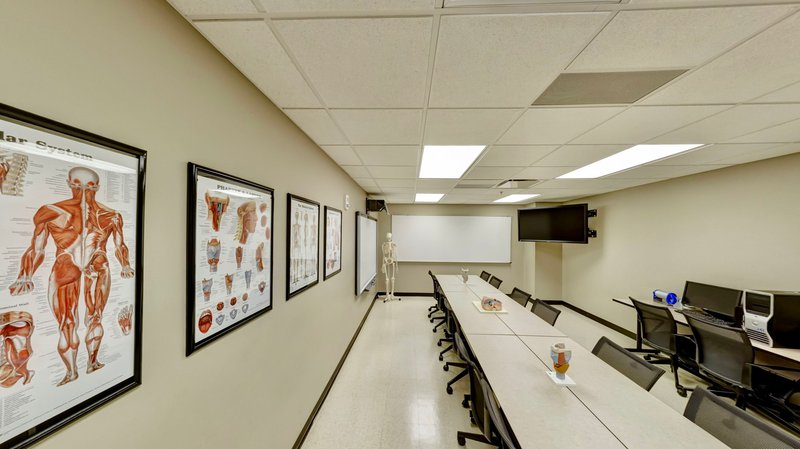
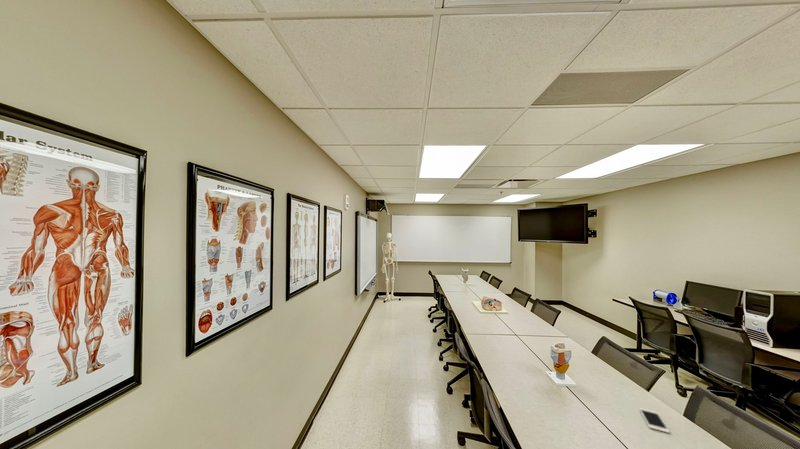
+ cell phone [638,407,671,434]
